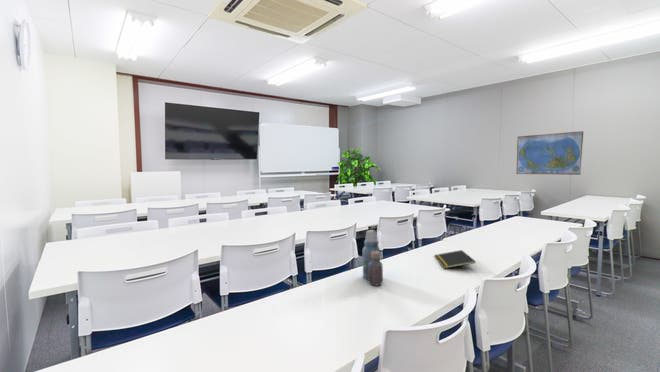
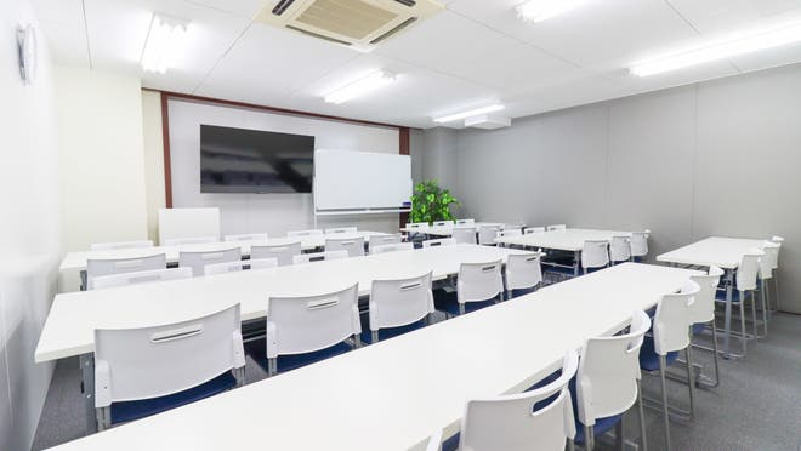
- world map [515,130,585,176]
- notepad [434,249,477,270]
- bottle [362,229,384,287]
